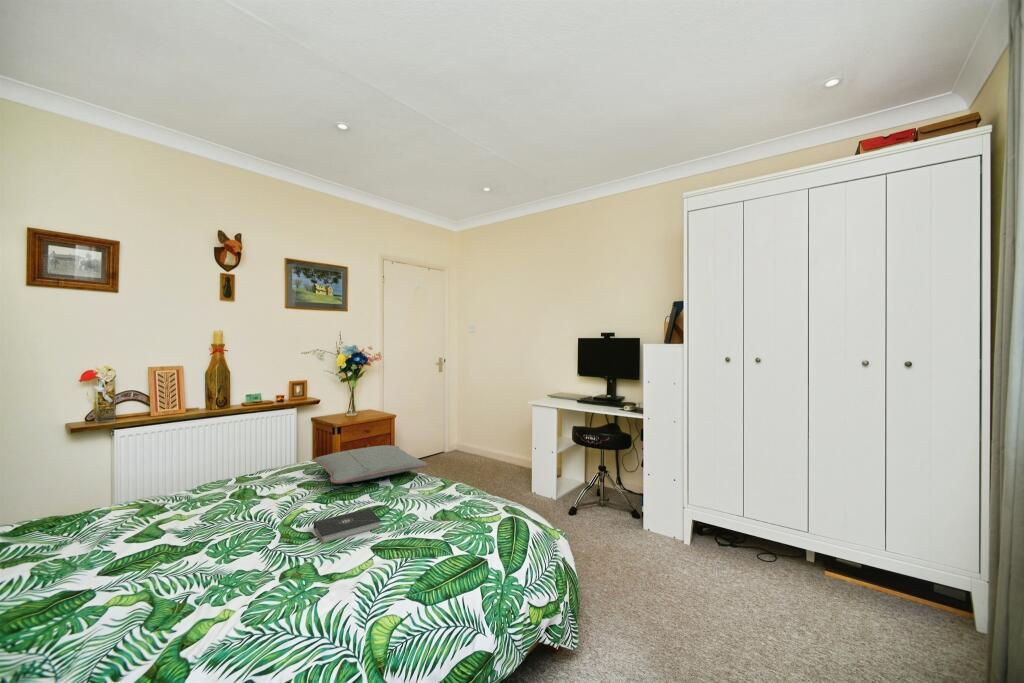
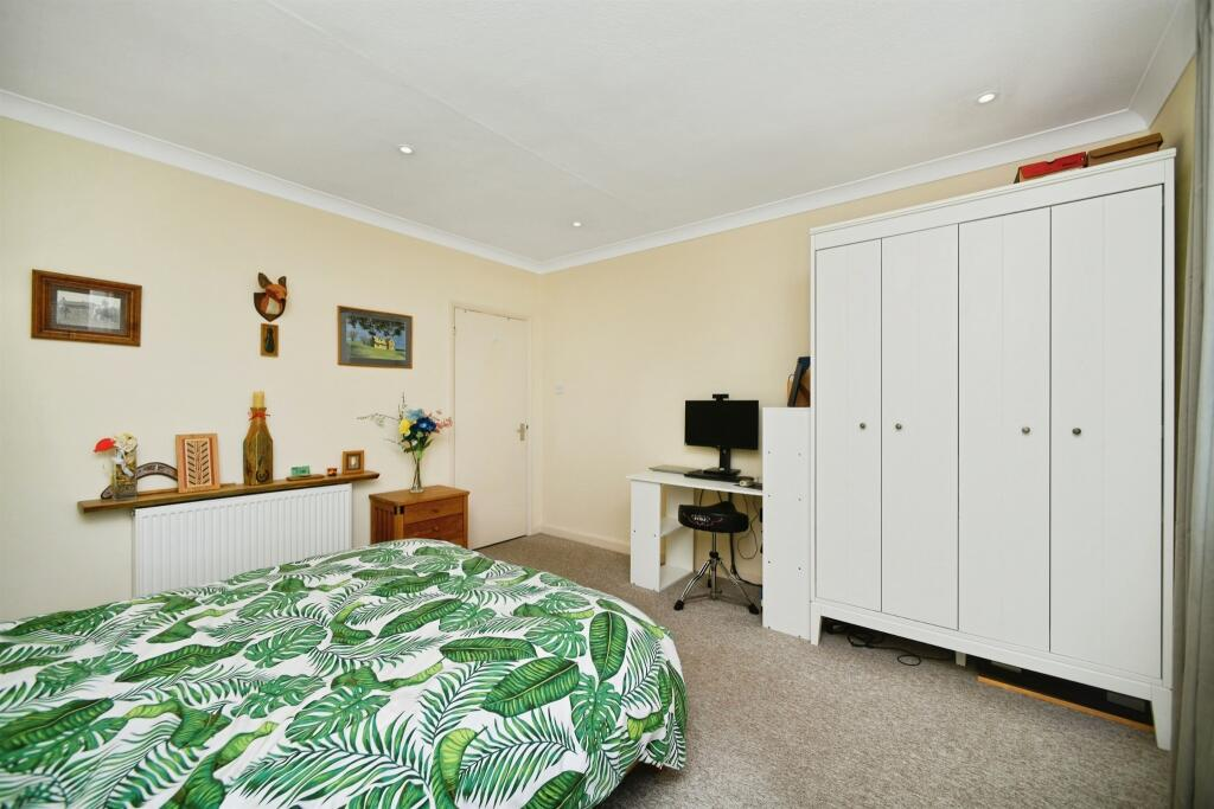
- book [313,507,382,545]
- pillow [312,444,428,484]
